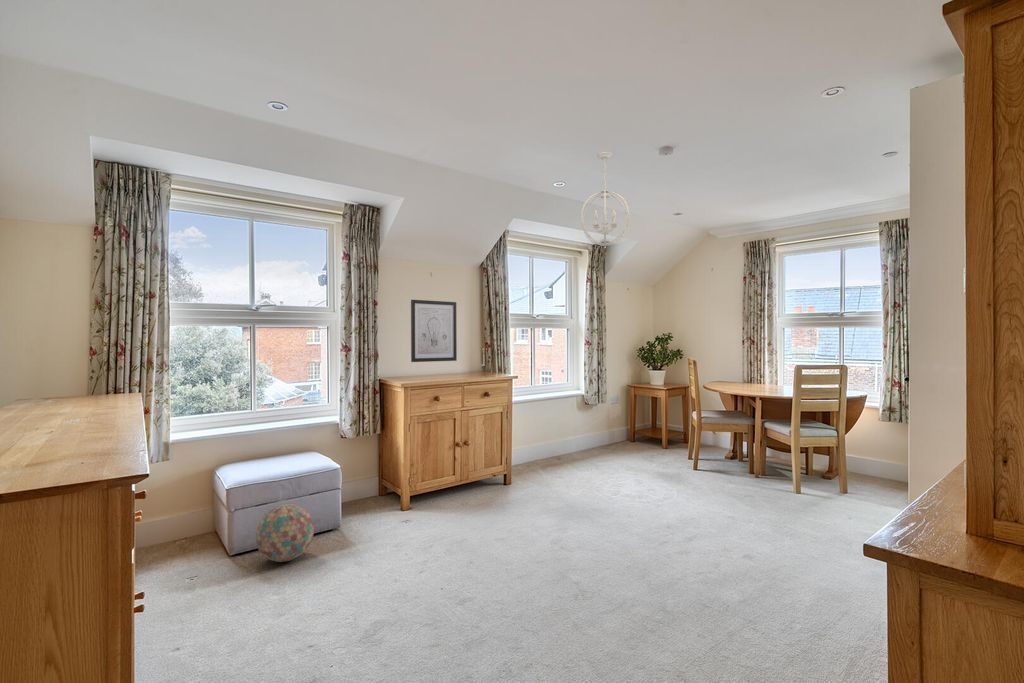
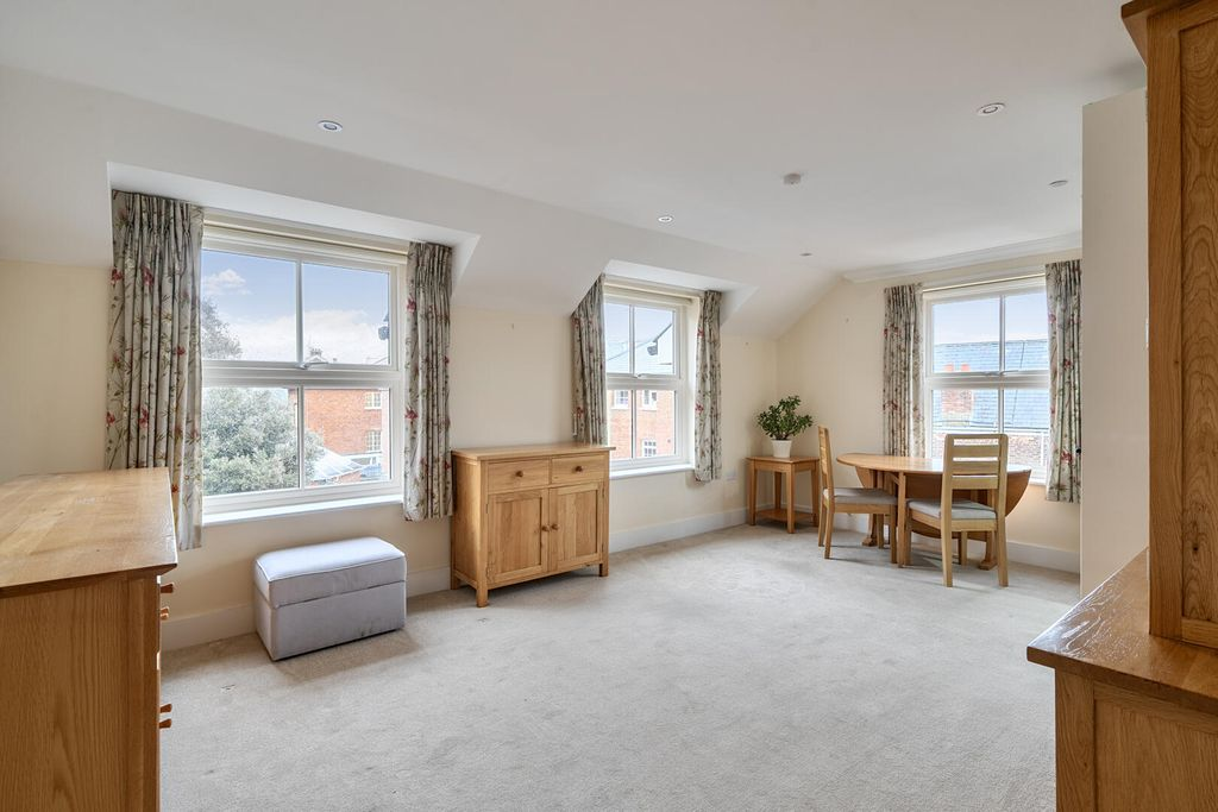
- decorative ball [254,503,315,563]
- chandelier [580,151,630,249]
- wall art [410,299,458,363]
